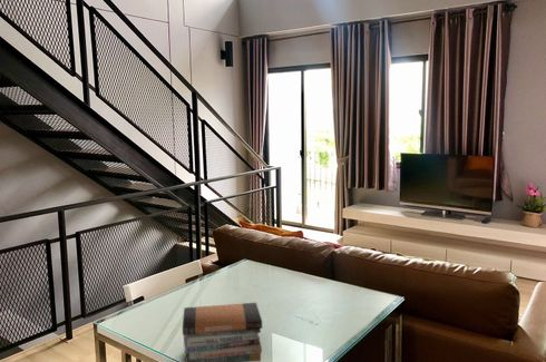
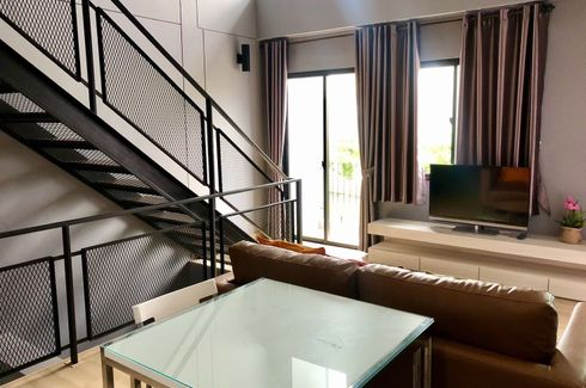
- book stack [182,302,263,362]
